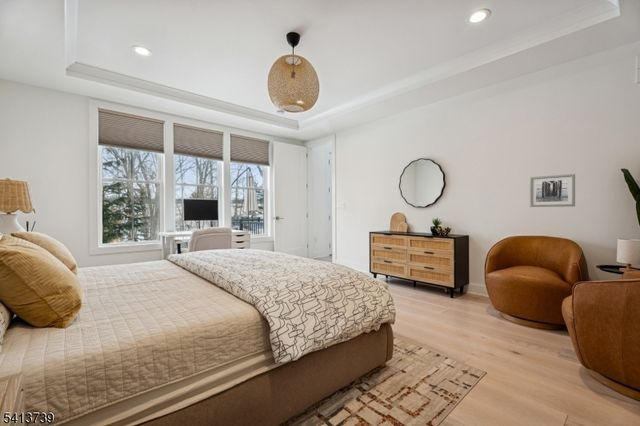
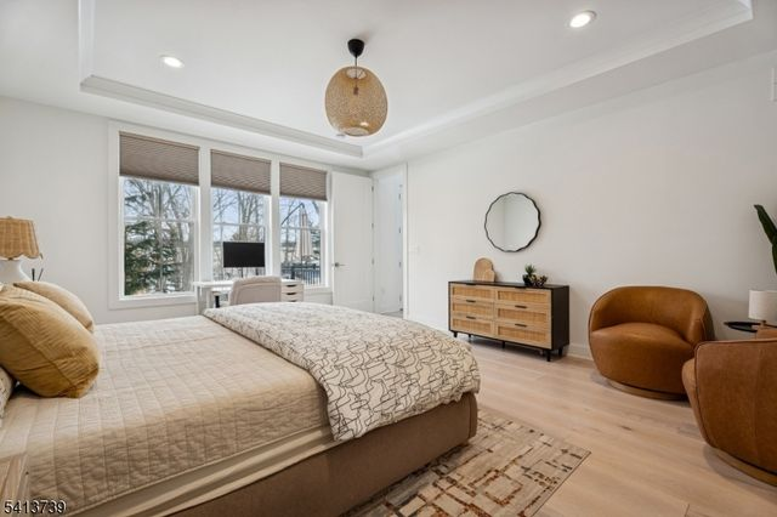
- wall art [529,173,576,208]
